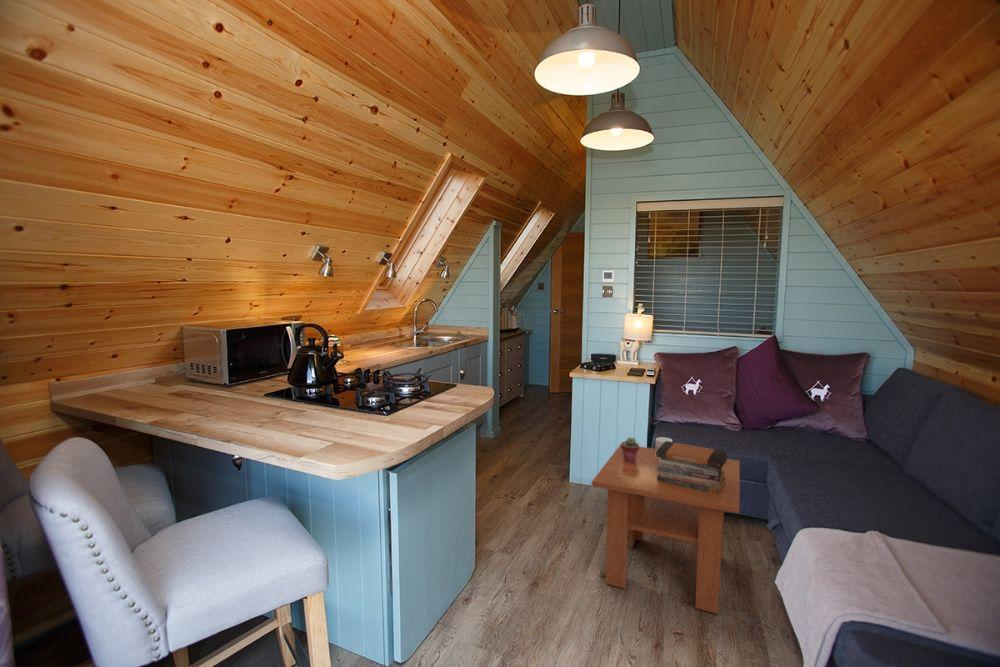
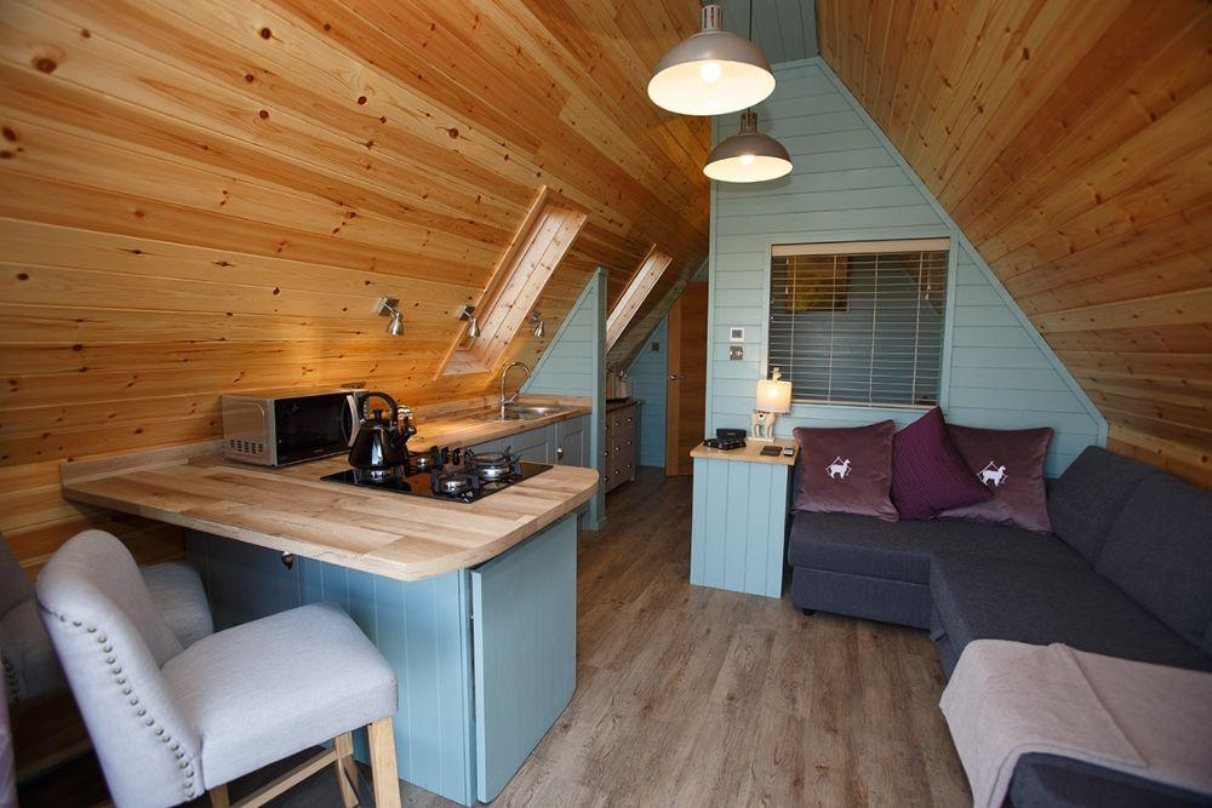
- mug [655,436,674,459]
- coffee table [591,443,741,615]
- book stack [656,441,728,494]
- potted succulent [620,436,640,462]
